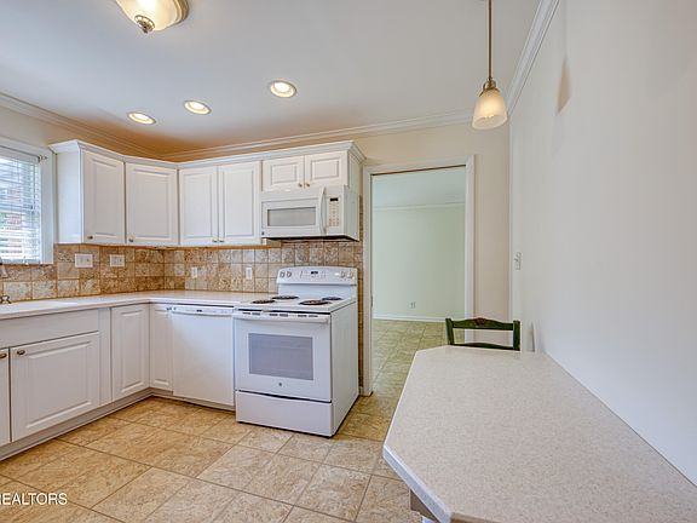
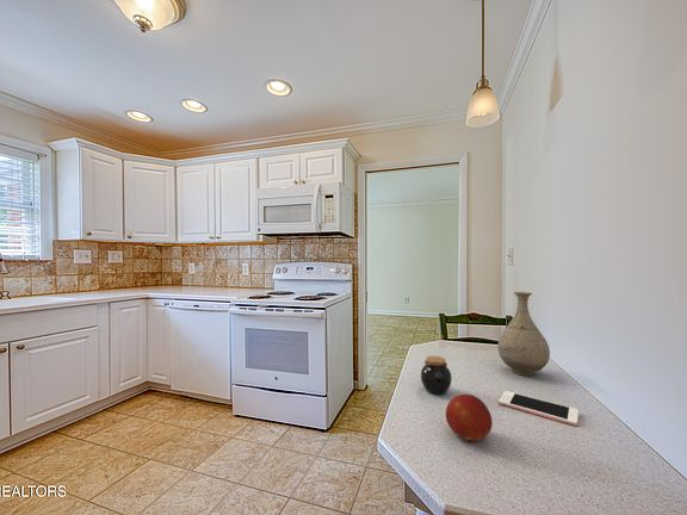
+ vase [497,291,551,377]
+ cell phone [497,390,580,427]
+ fruit [445,393,494,445]
+ jar [420,355,453,396]
